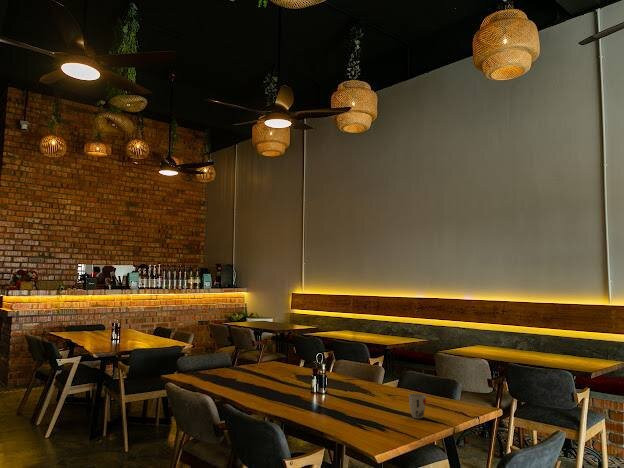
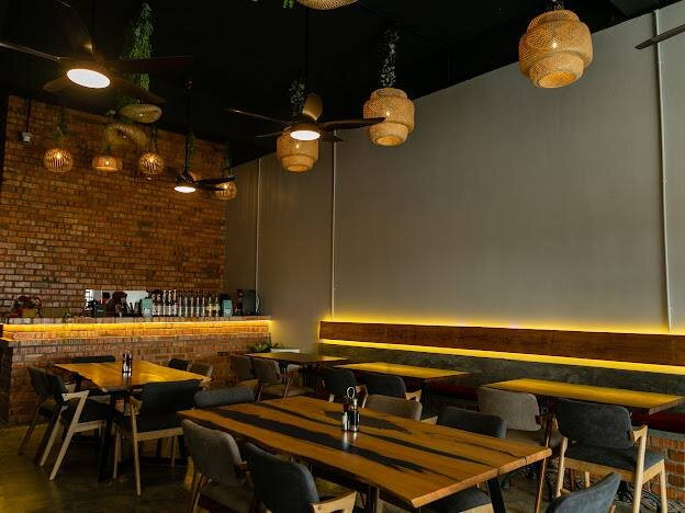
- cup [408,393,427,419]
